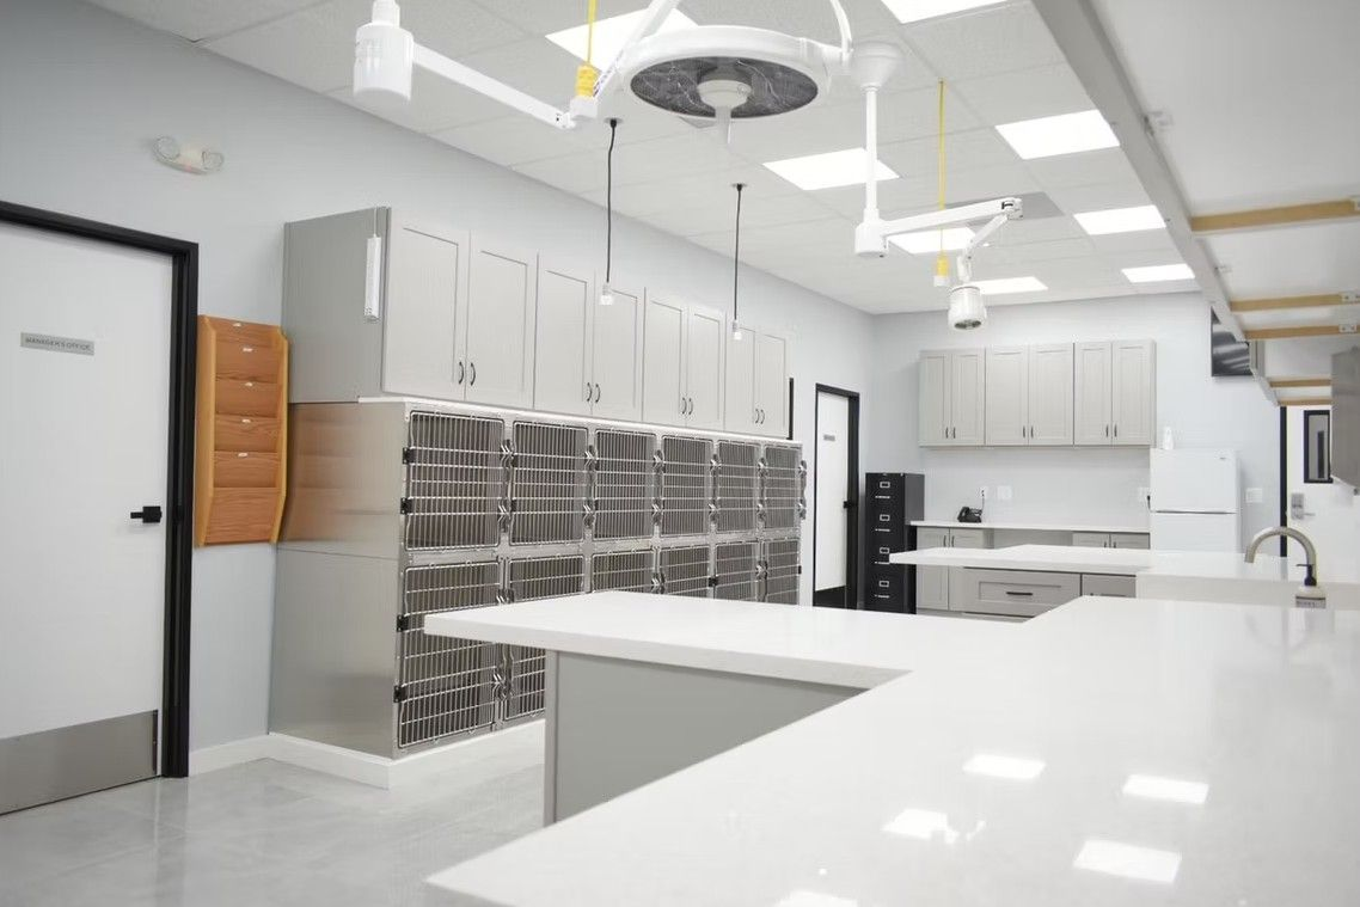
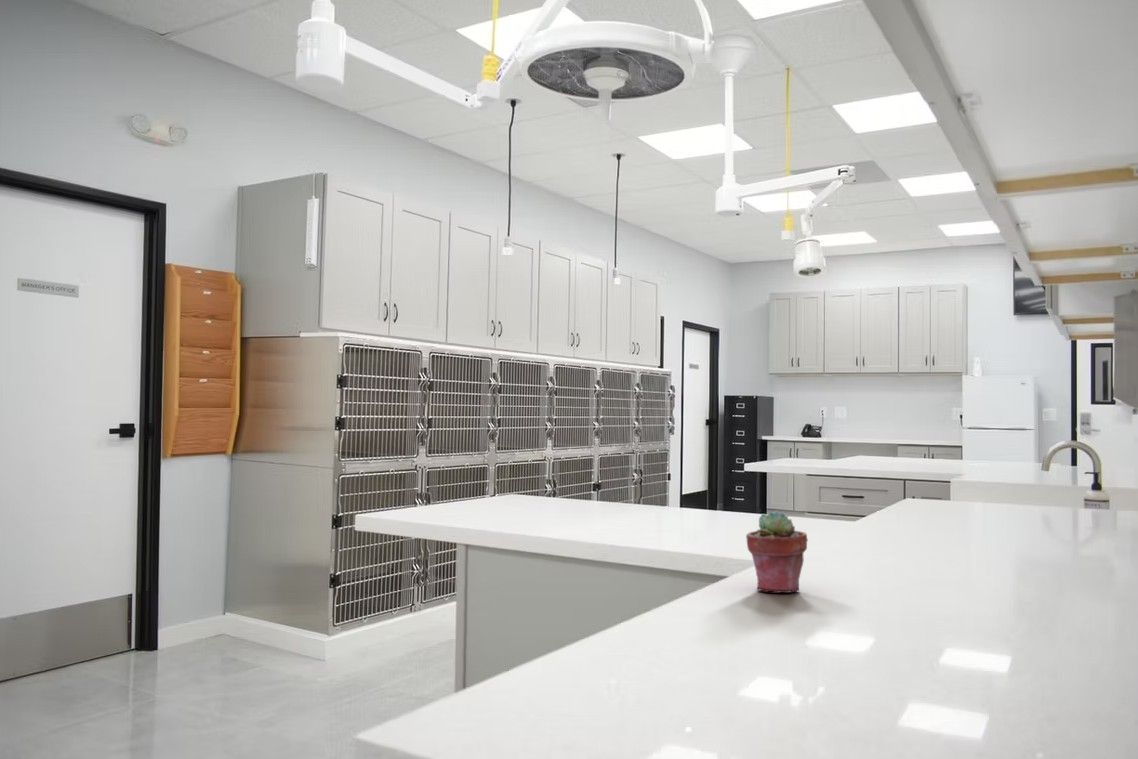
+ potted succulent [745,509,809,594]
